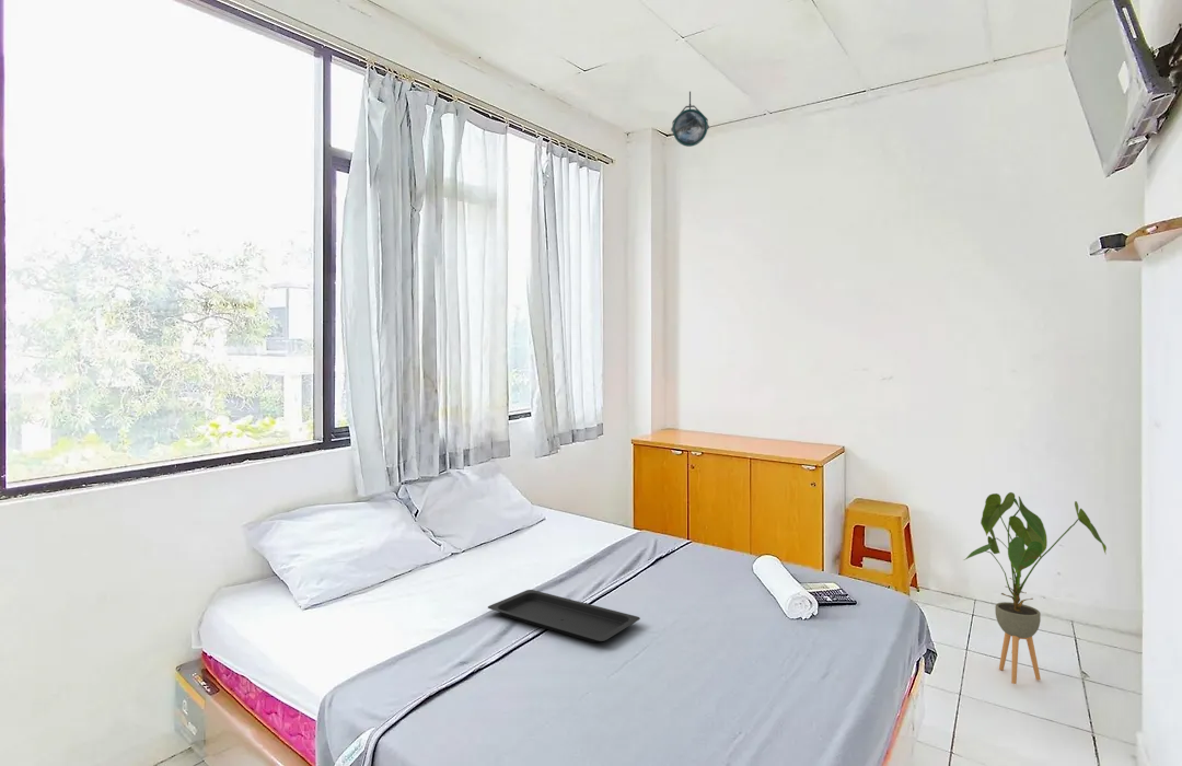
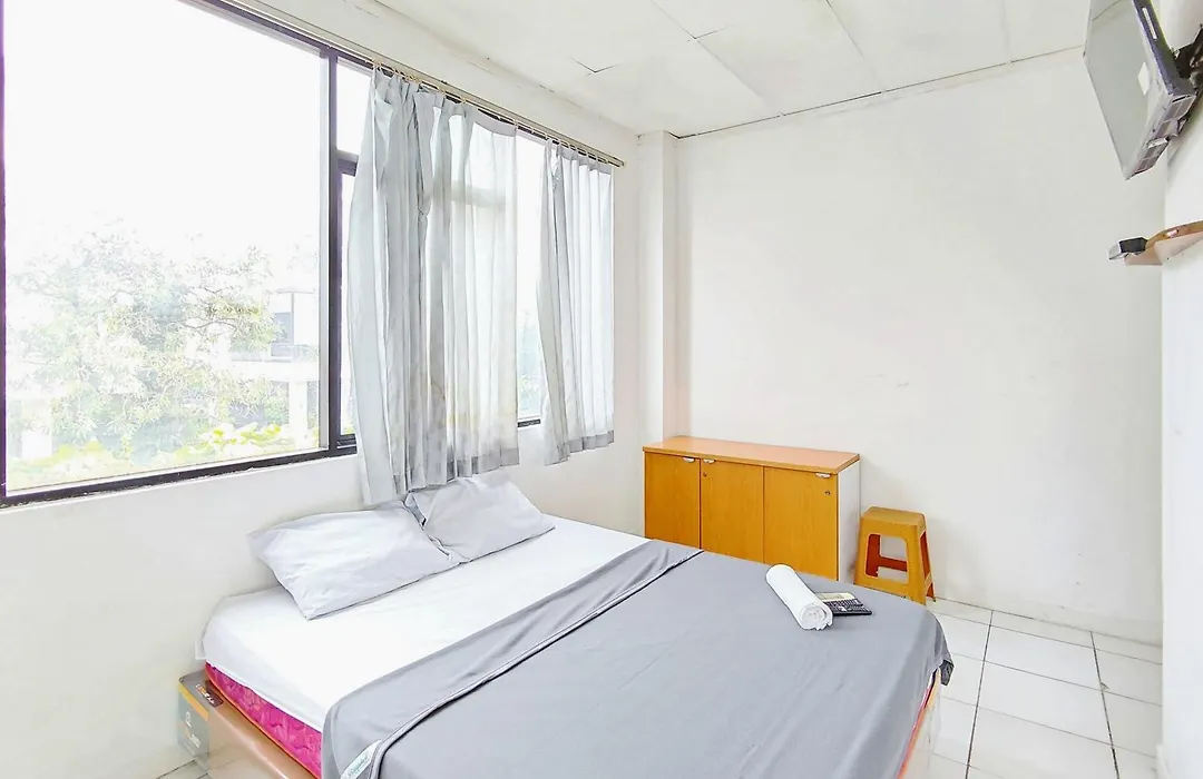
- ceiling light [670,91,710,148]
- serving tray [487,589,641,643]
- house plant [963,491,1108,685]
